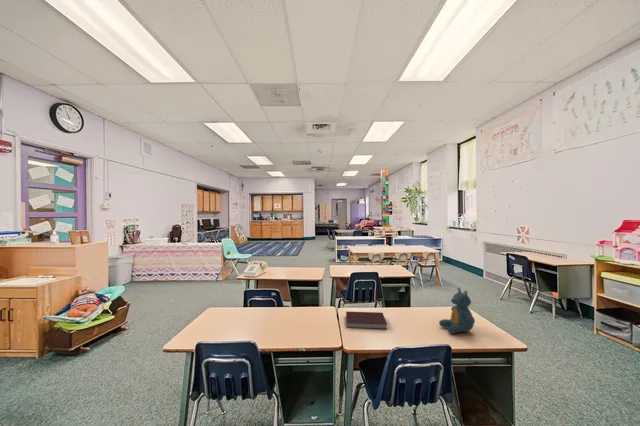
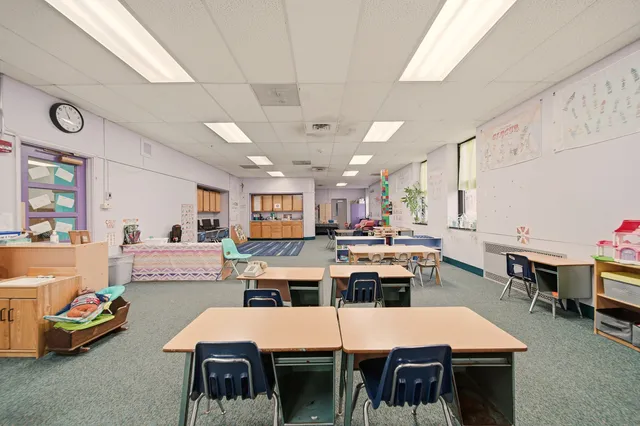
- notebook [345,311,388,330]
- stuffed animal [438,286,476,335]
